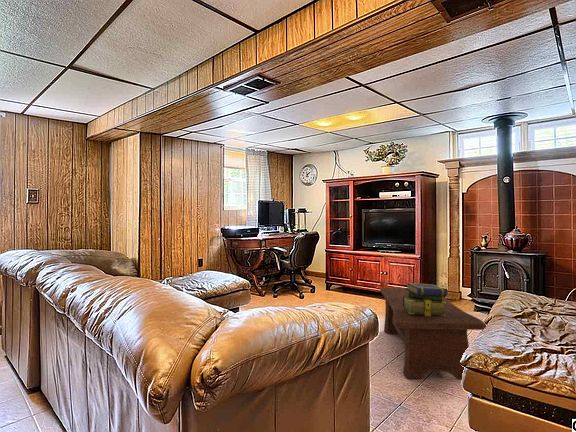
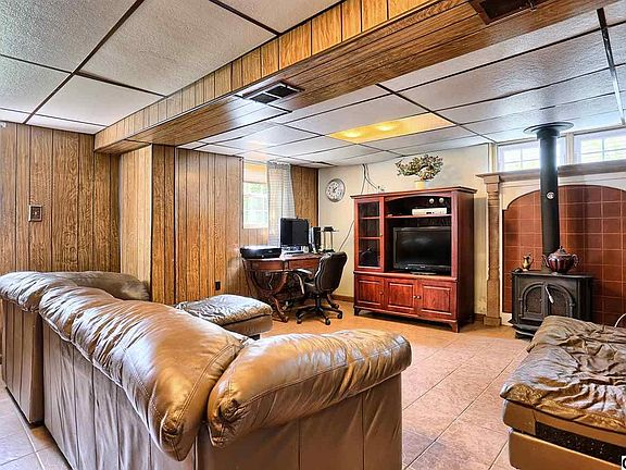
- stack of books [403,282,448,316]
- coffee table [379,287,487,381]
